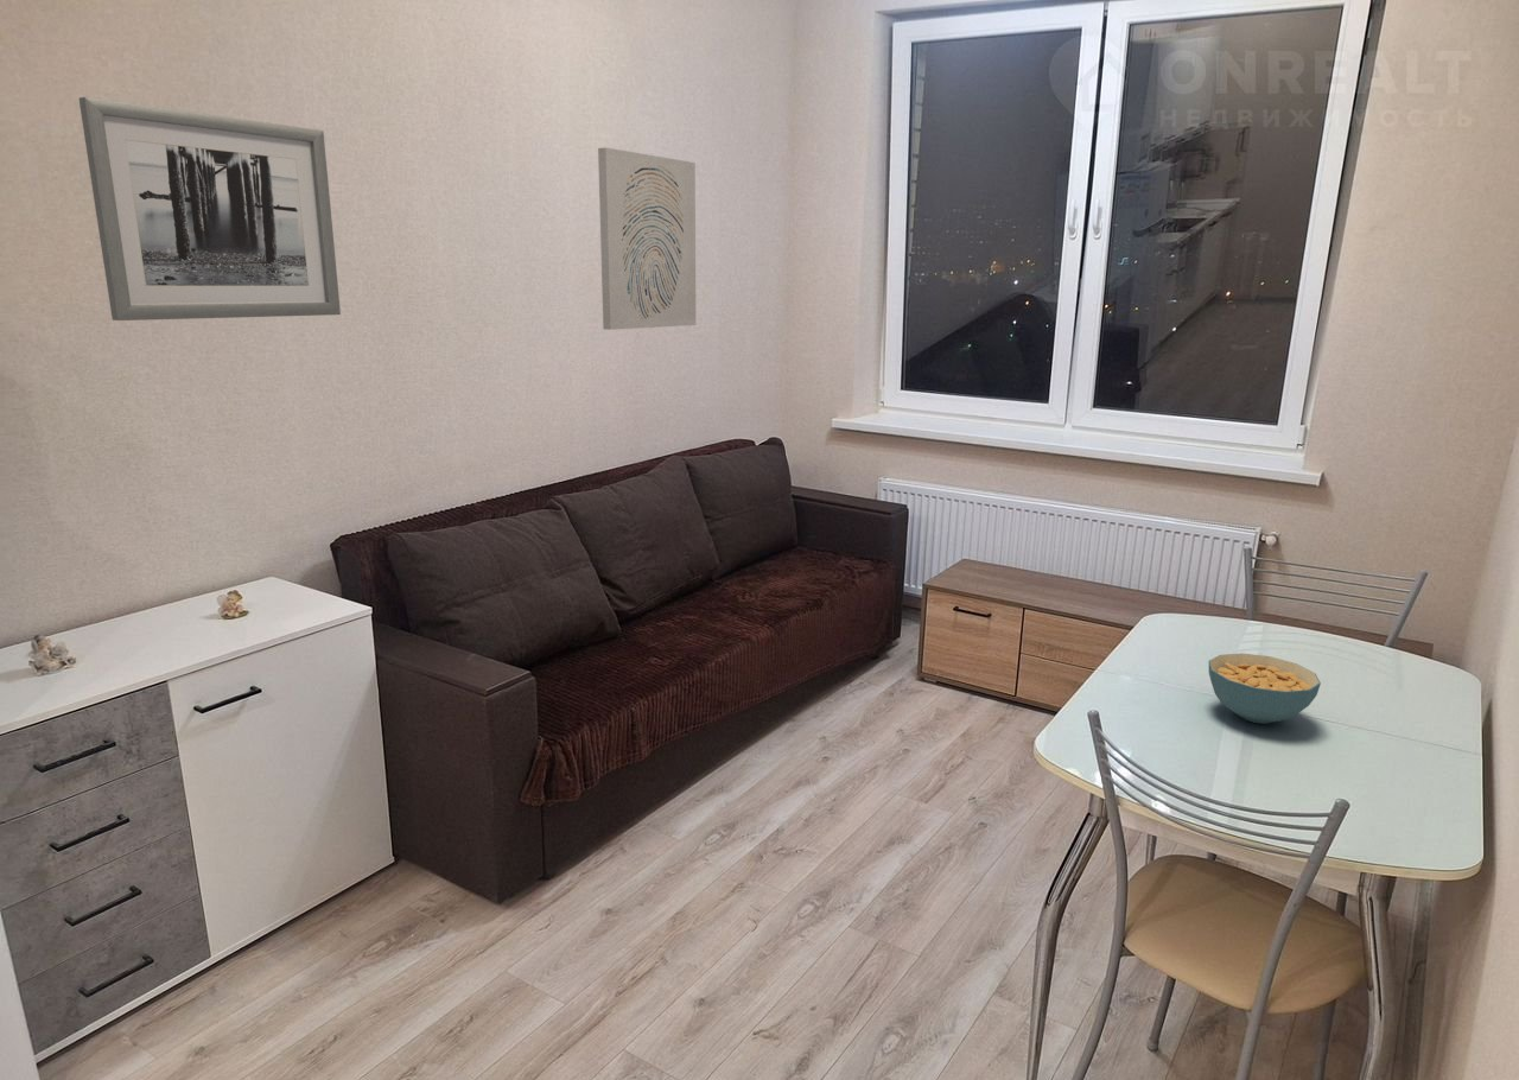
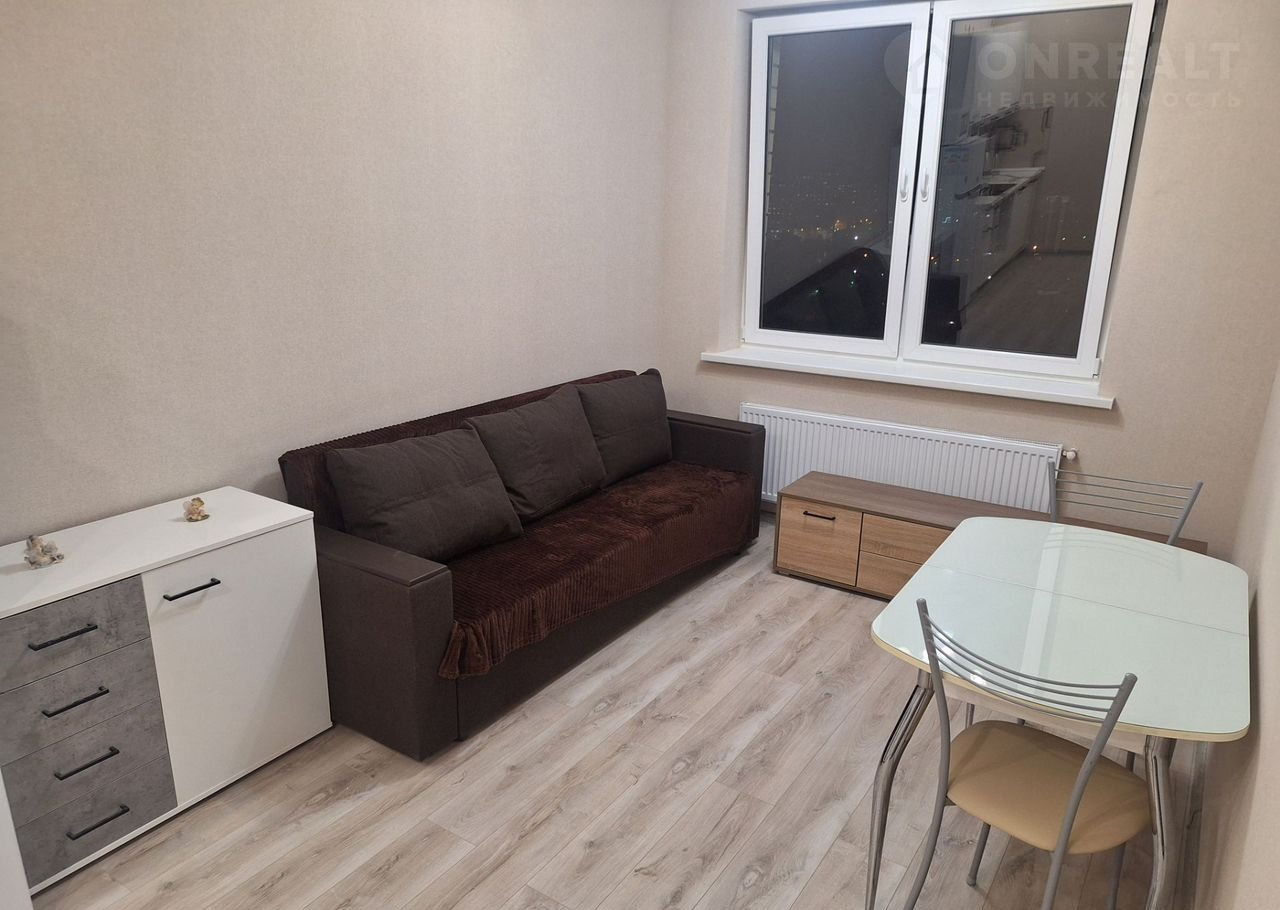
- wall art [78,96,342,322]
- cereal bowl [1208,653,1322,725]
- wall art [597,146,697,331]
